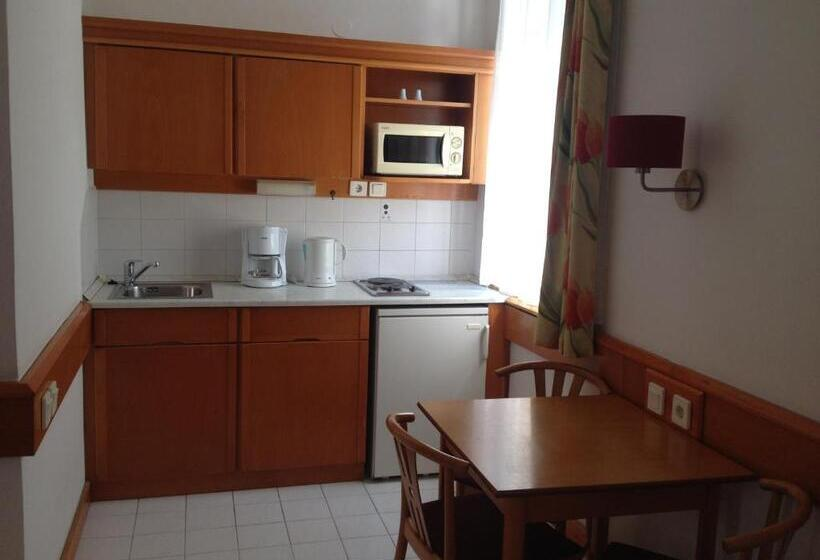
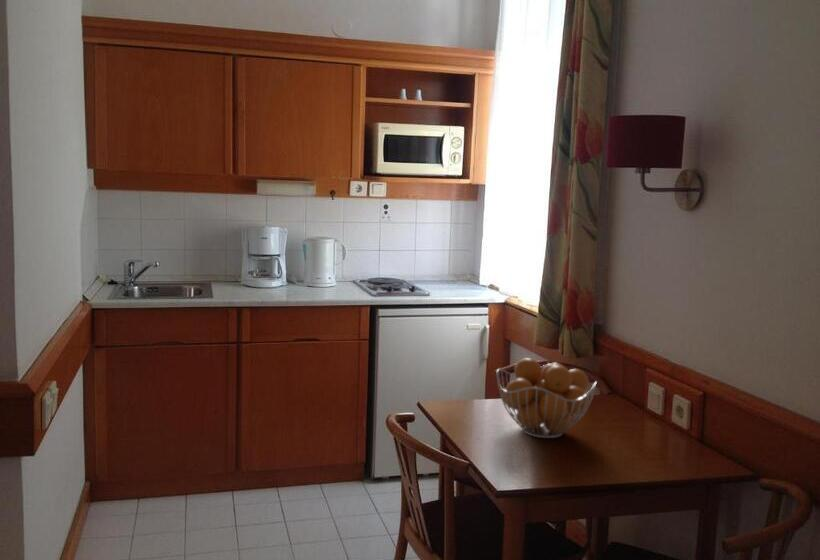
+ fruit basket [495,357,598,439]
